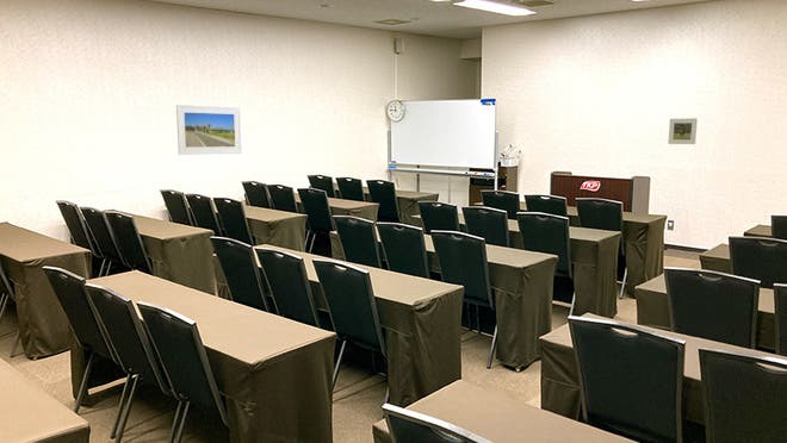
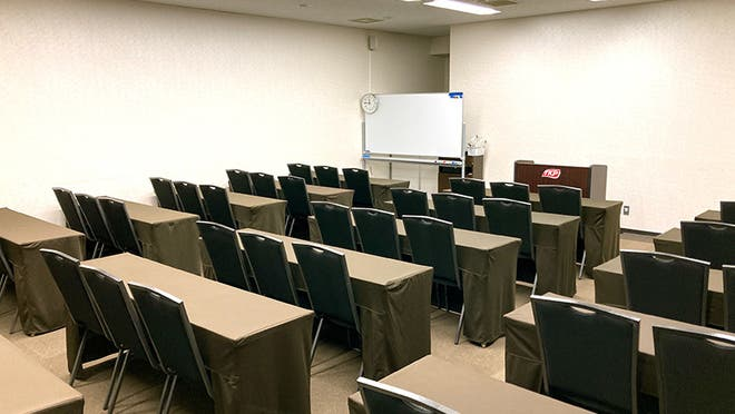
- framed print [667,117,699,145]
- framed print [175,104,243,156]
